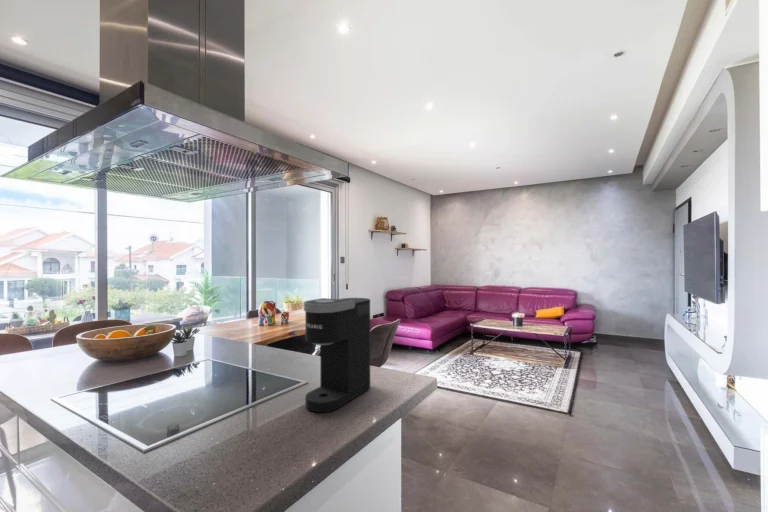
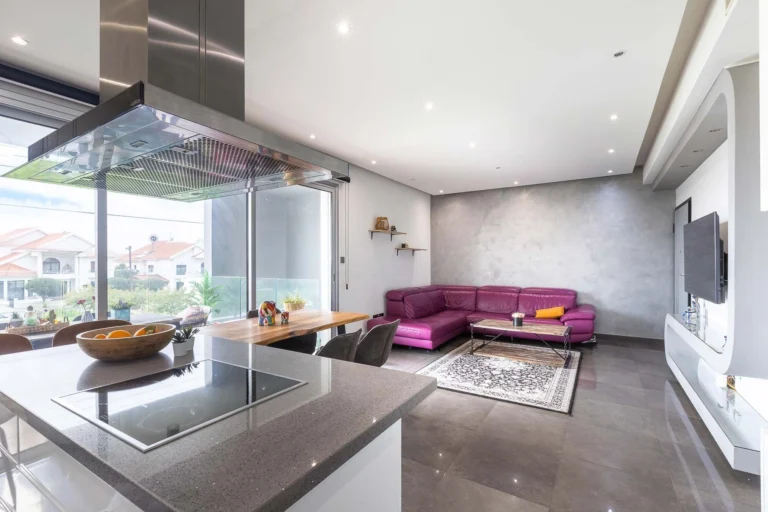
- coffee maker [303,297,371,413]
